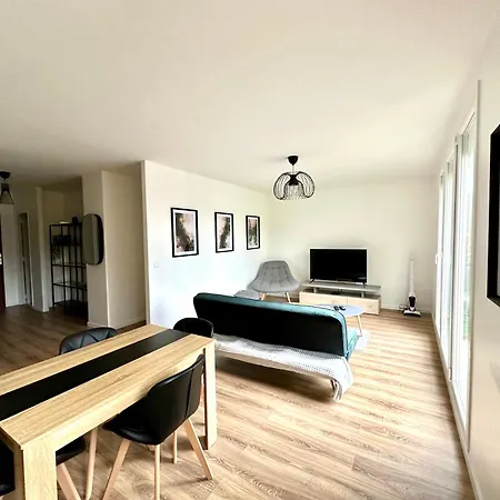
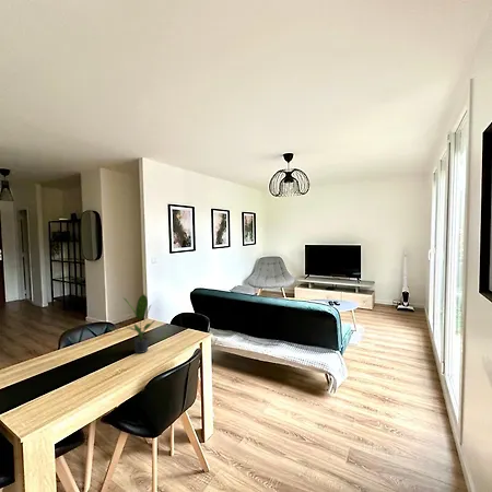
+ potted plant [119,293,156,354]
